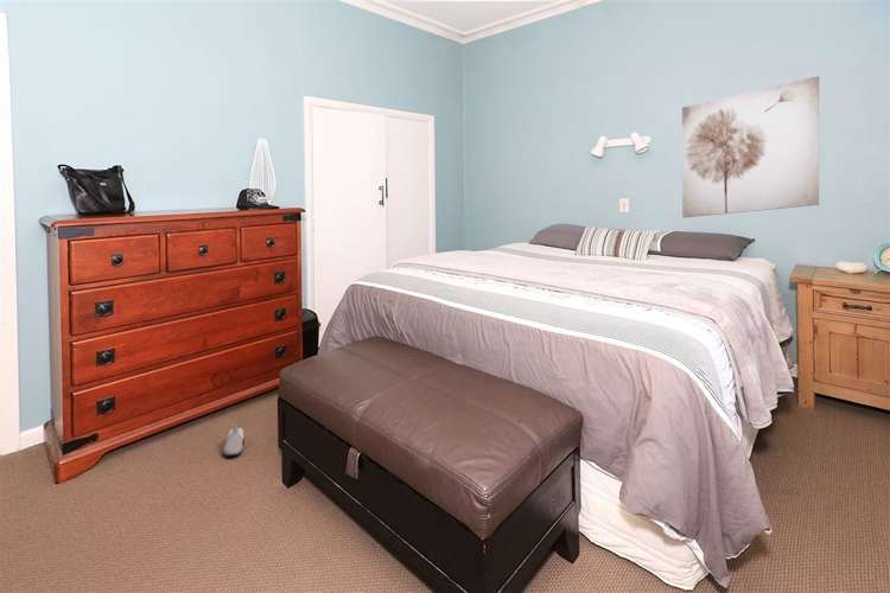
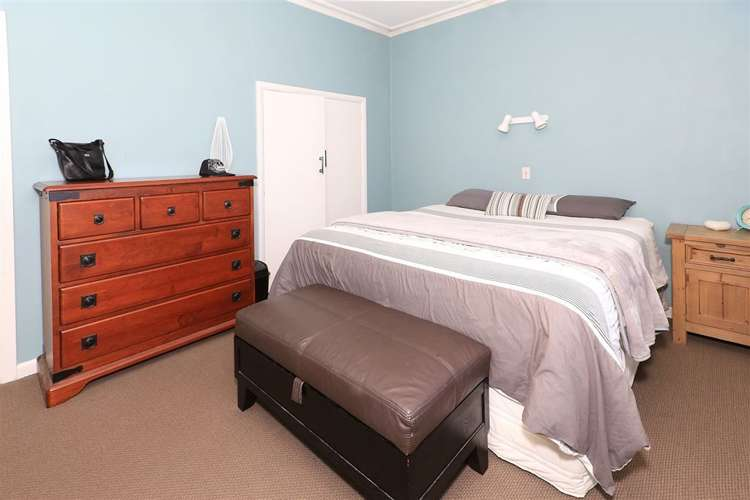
- shoe [222,425,246,458]
- wall art [681,75,820,218]
